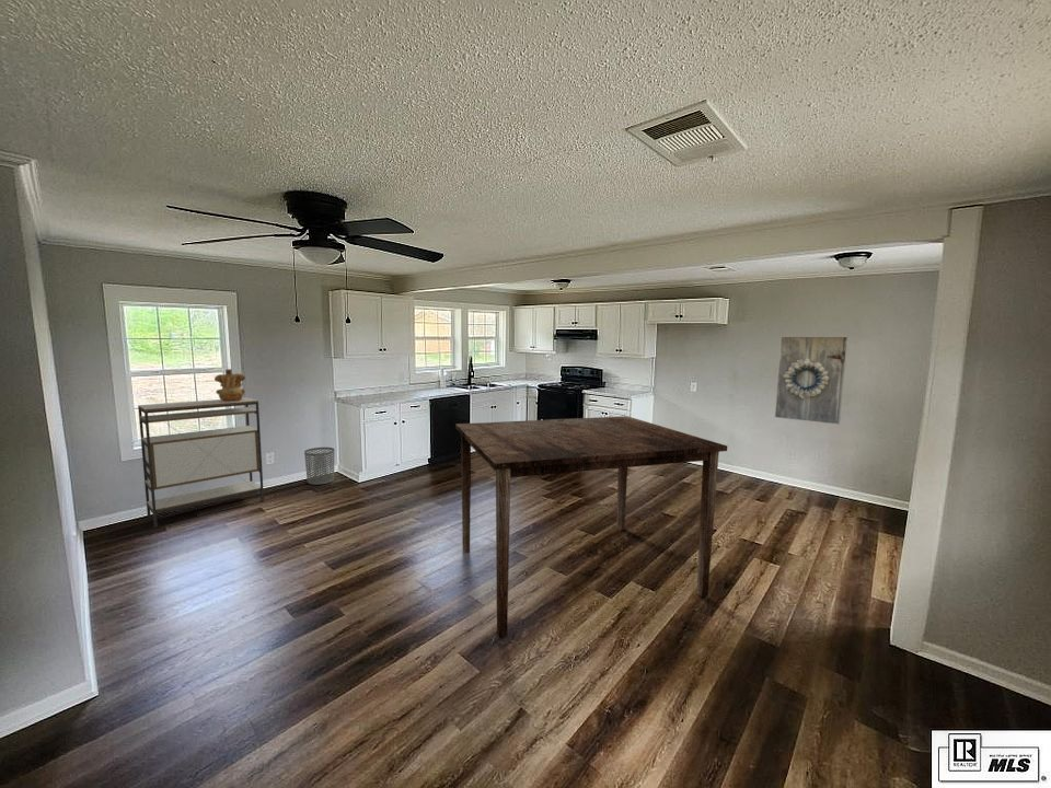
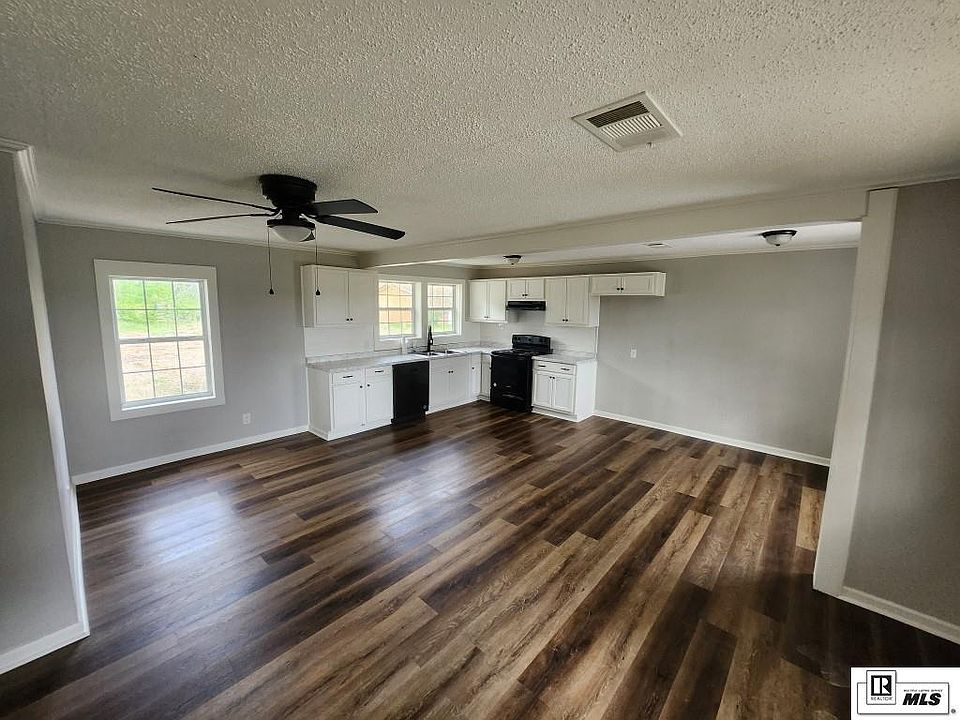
- shelving unit [137,396,265,529]
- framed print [774,336,848,426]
- ceramic vessel [213,368,246,402]
- waste bin [303,447,335,486]
- dining table [454,415,728,639]
